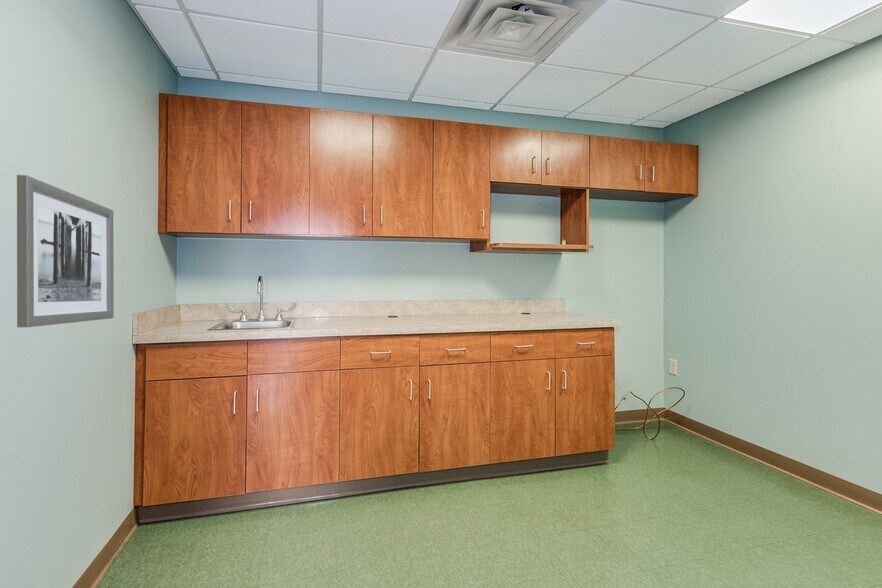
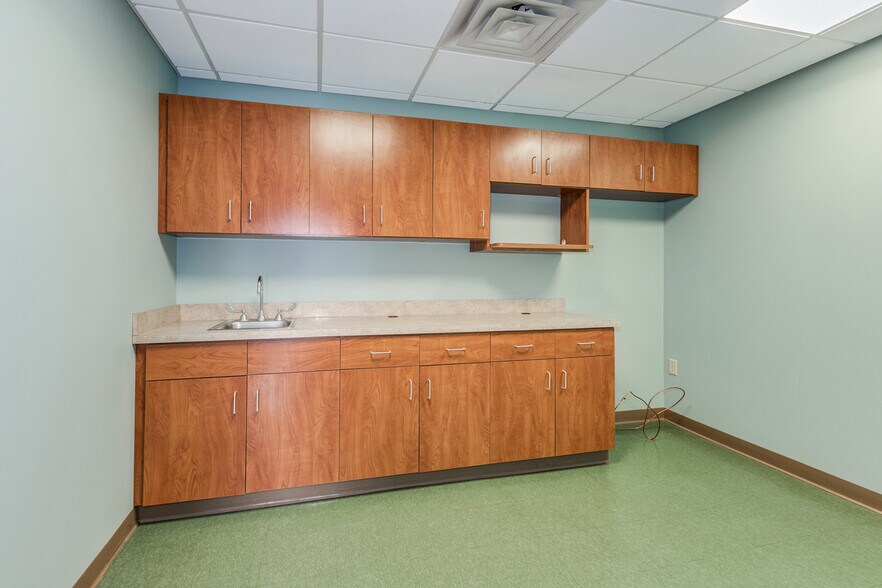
- wall art [16,174,115,328]
